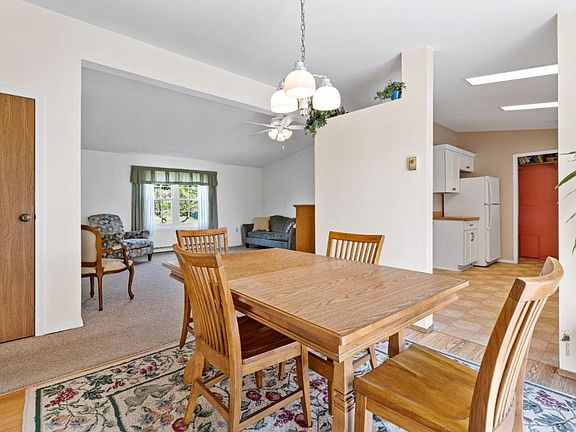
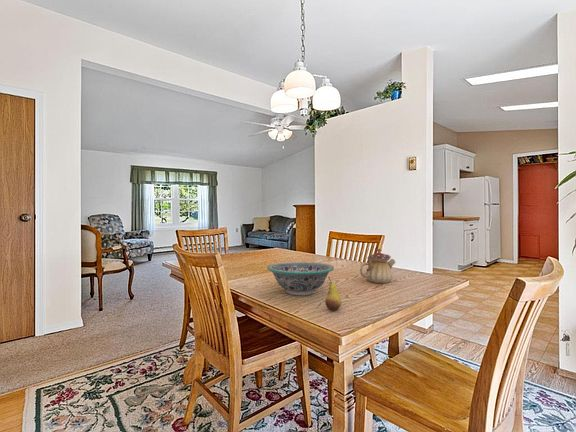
+ fruit [324,276,343,311]
+ teapot [359,248,396,284]
+ decorative bowl [266,261,335,296]
